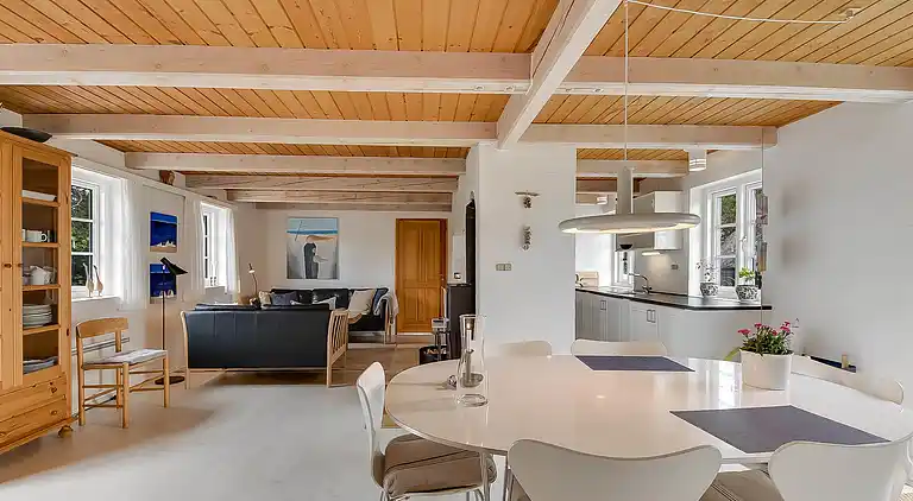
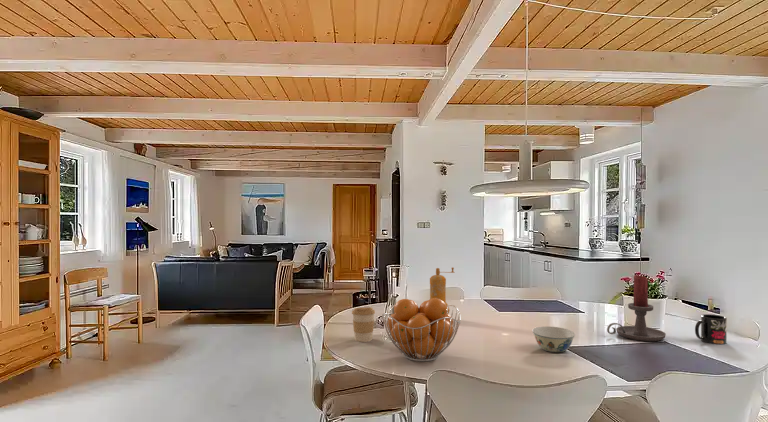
+ pepper mill [429,266,455,314]
+ fruit basket [381,298,462,363]
+ coffee cup [351,306,376,343]
+ chinaware [531,325,576,354]
+ mug [694,313,728,346]
+ candle holder [606,274,667,342]
